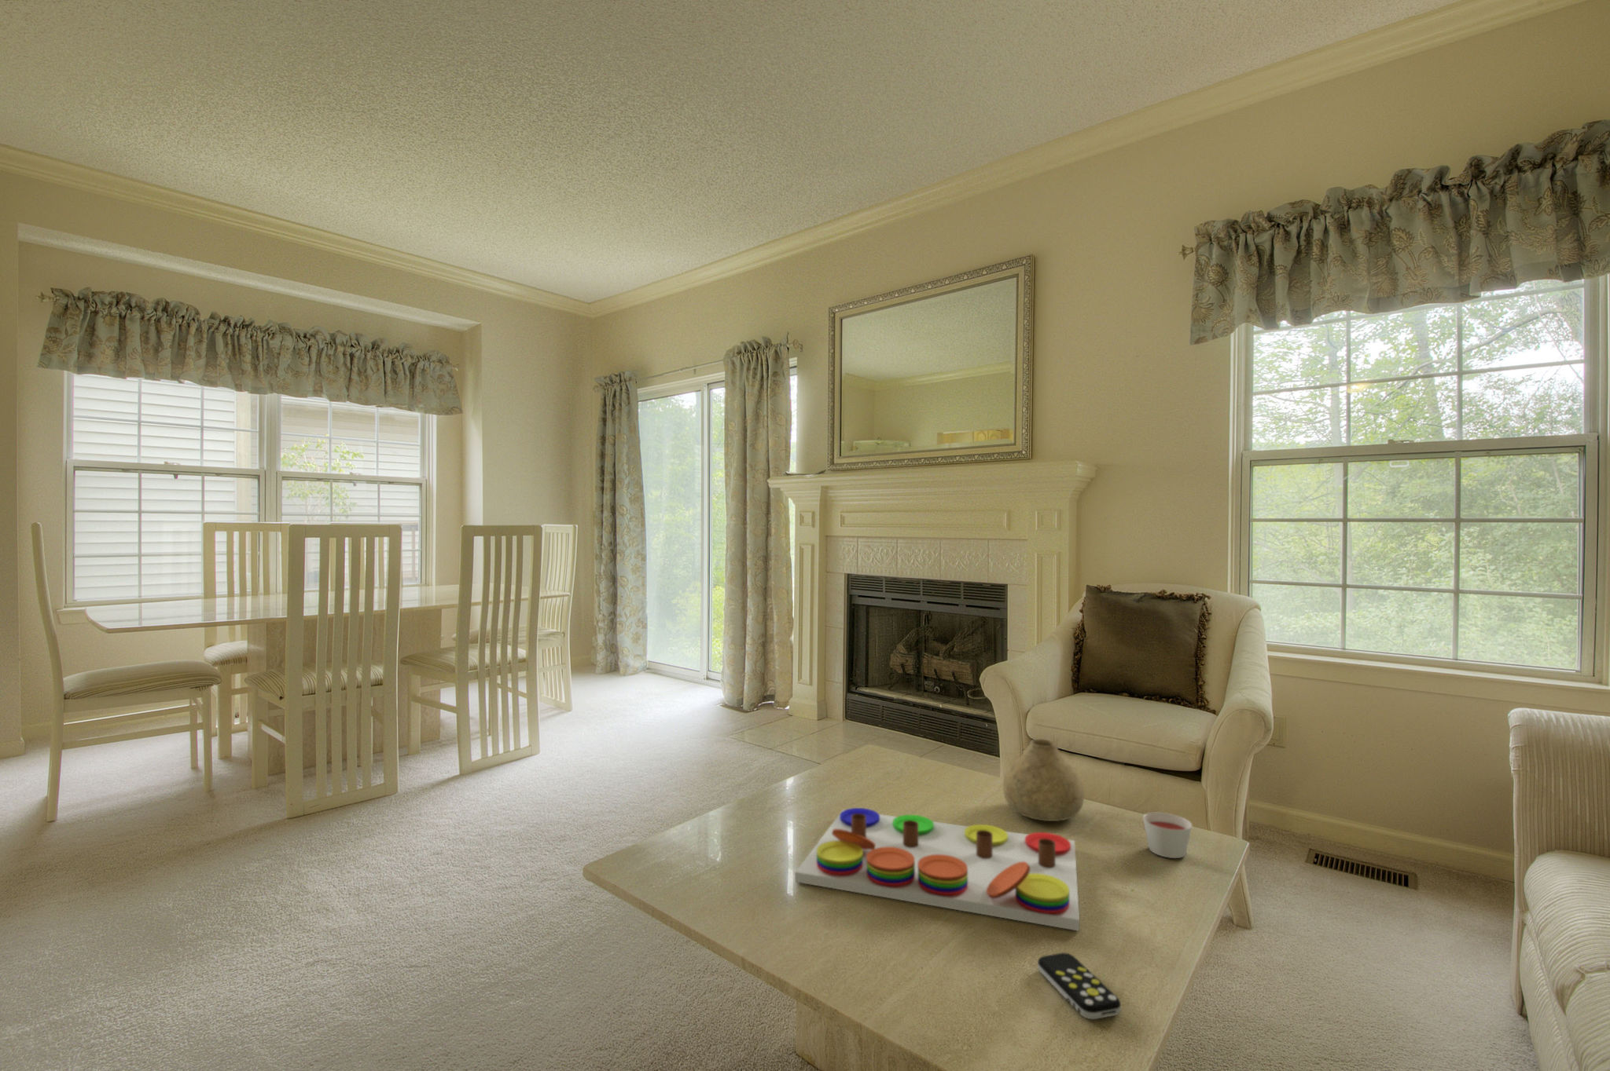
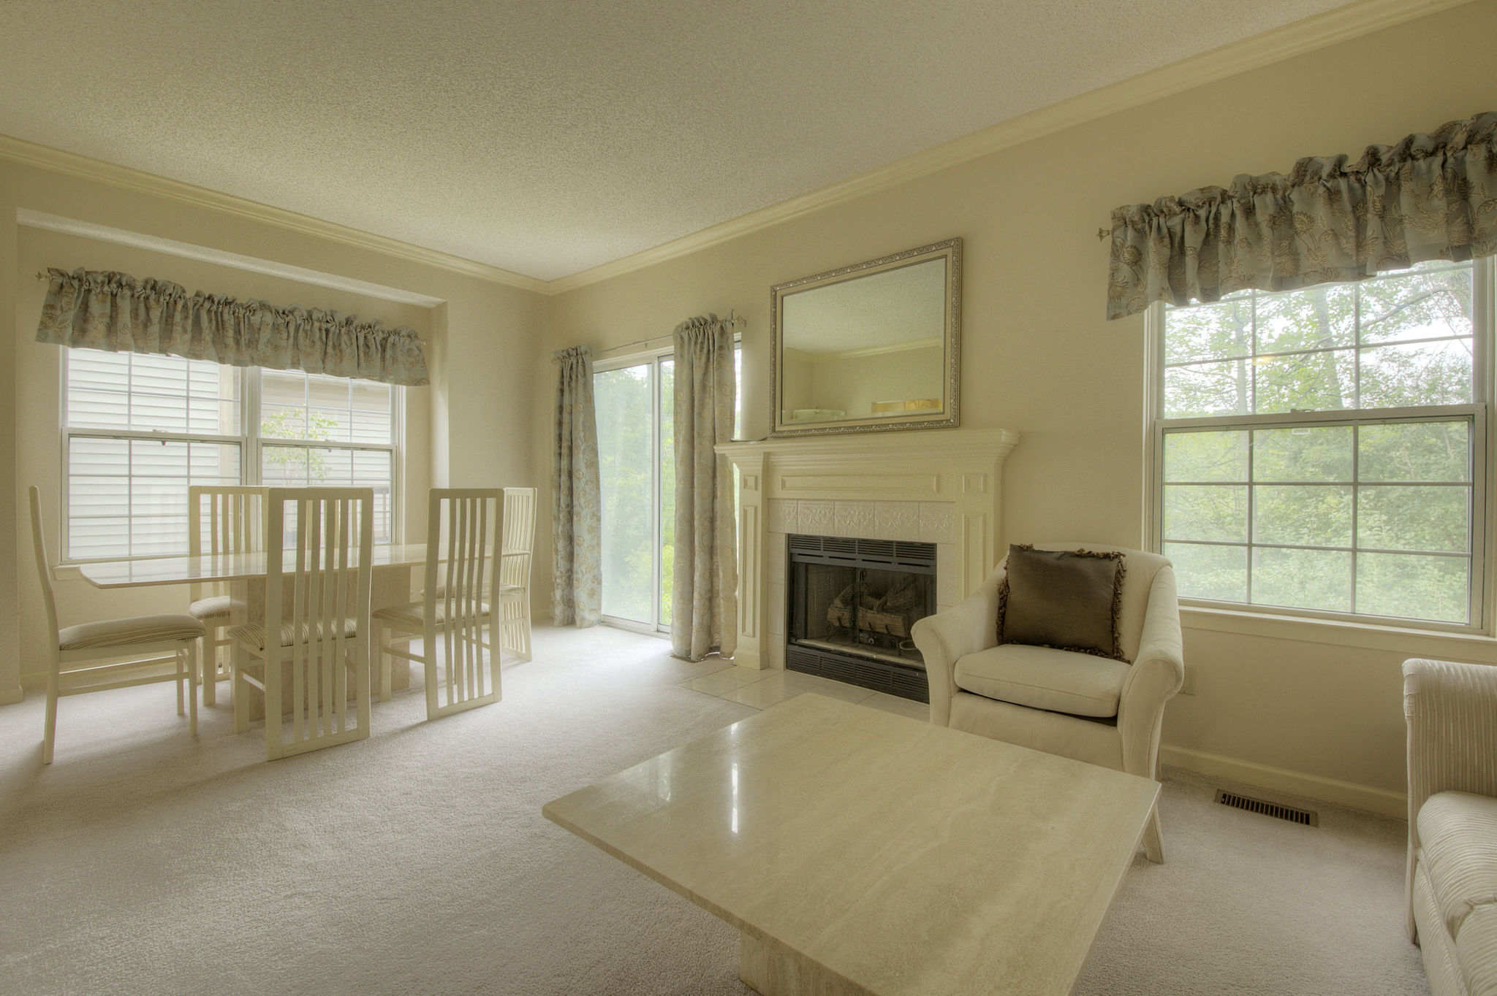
- vase [1002,738,1085,822]
- candle [1142,812,1193,859]
- remote control [1037,951,1122,1020]
- board game [794,807,1080,932]
